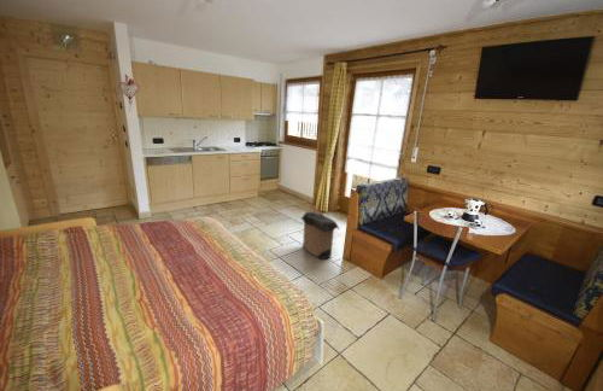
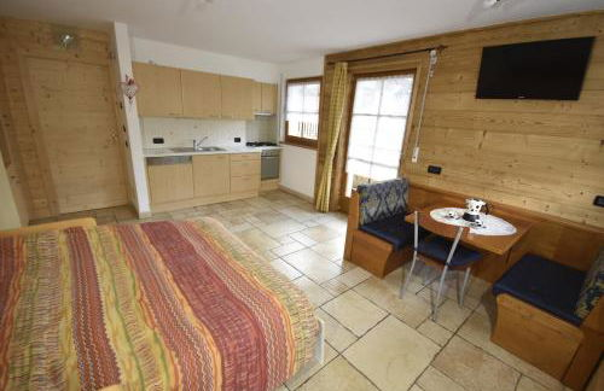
- laundry hamper [299,204,340,261]
